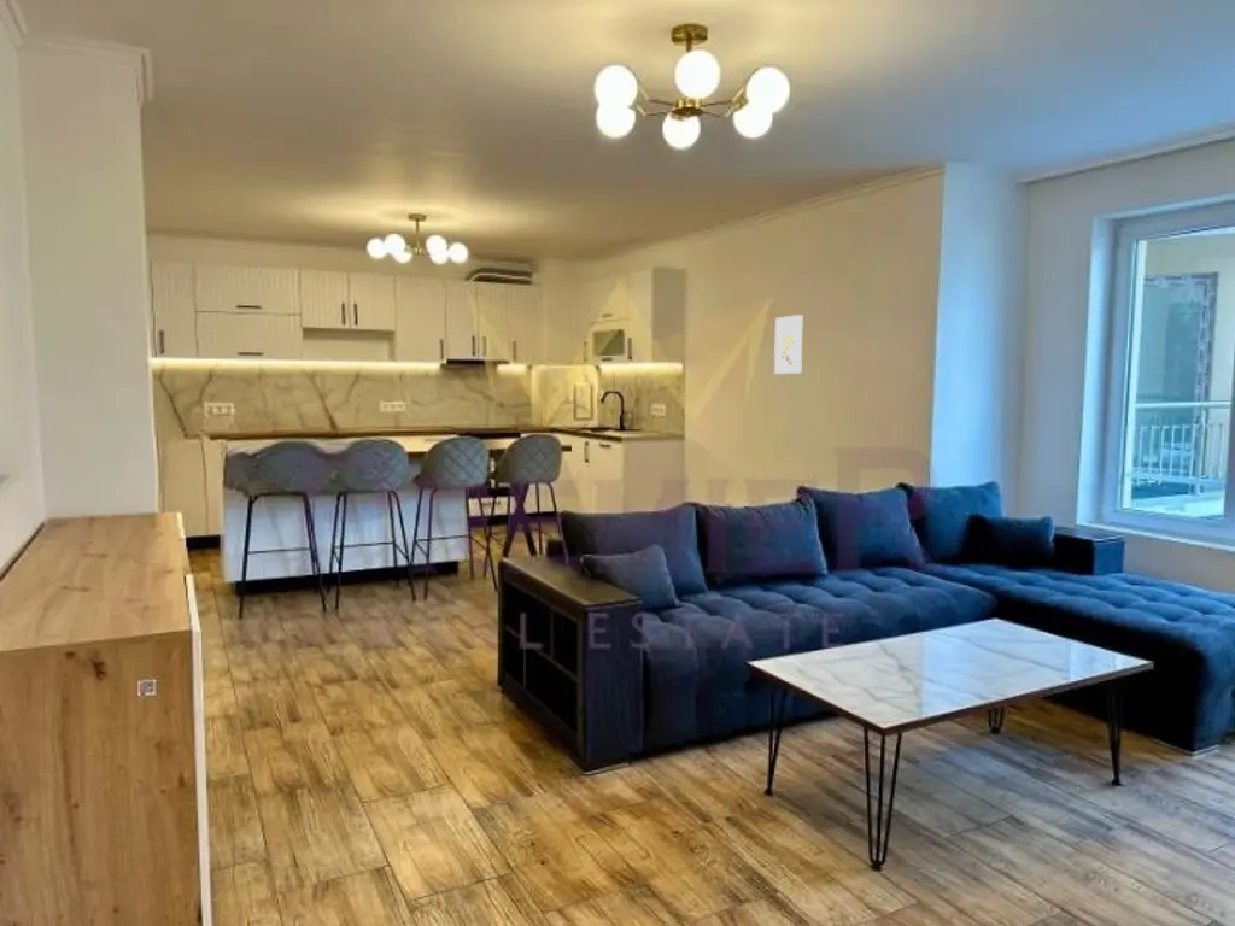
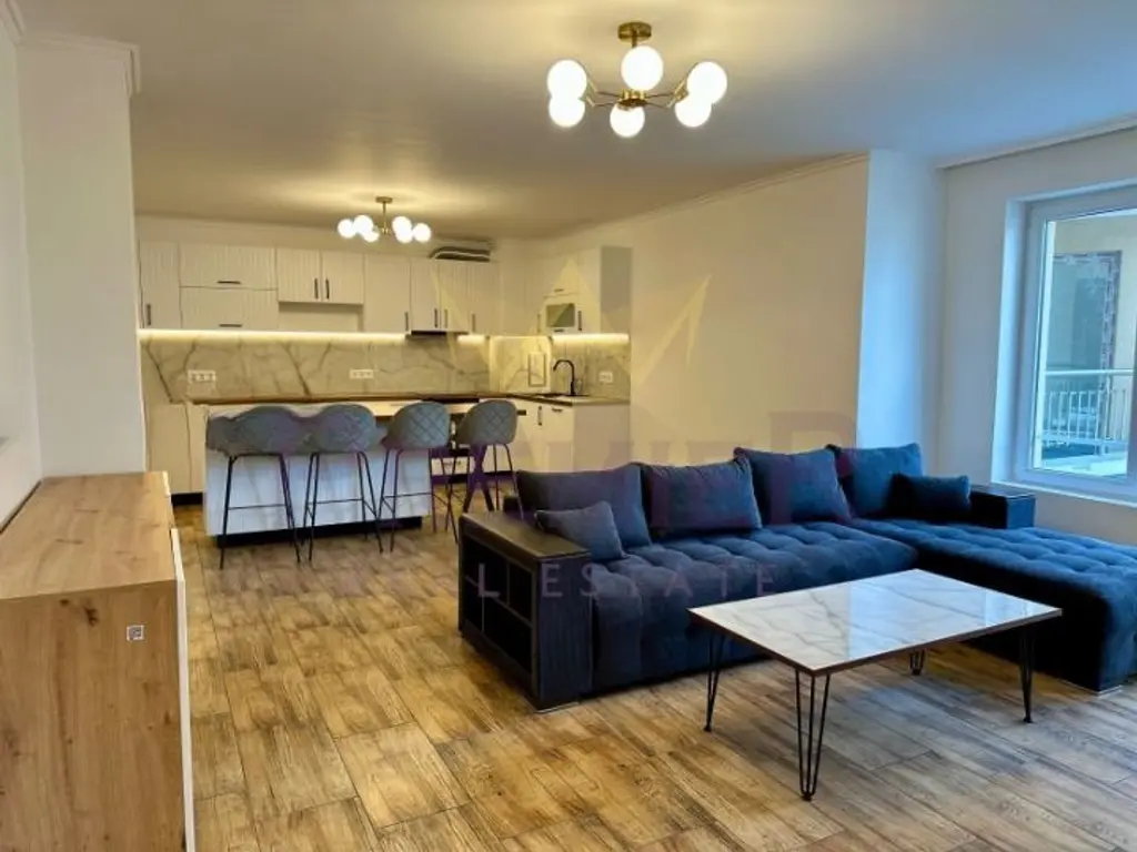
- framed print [773,313,803,375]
